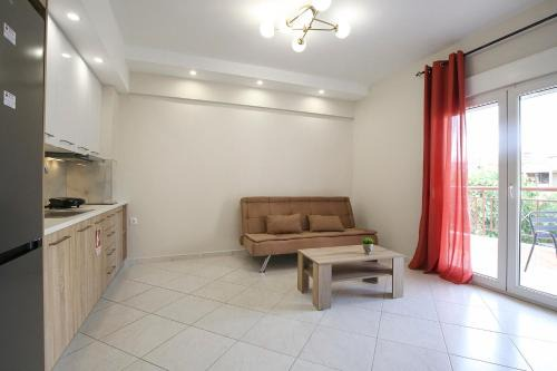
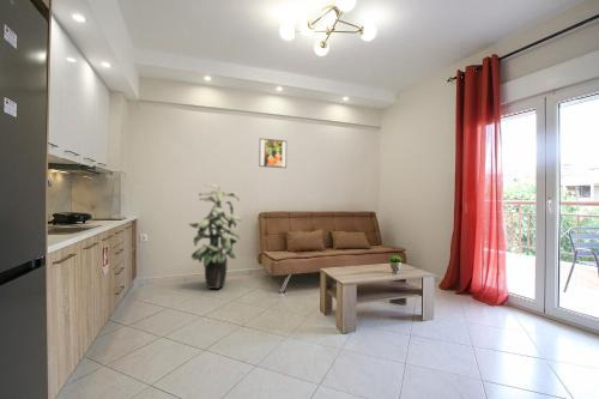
+ indoor plant [187,183,242,290]
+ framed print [258,137,288,169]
